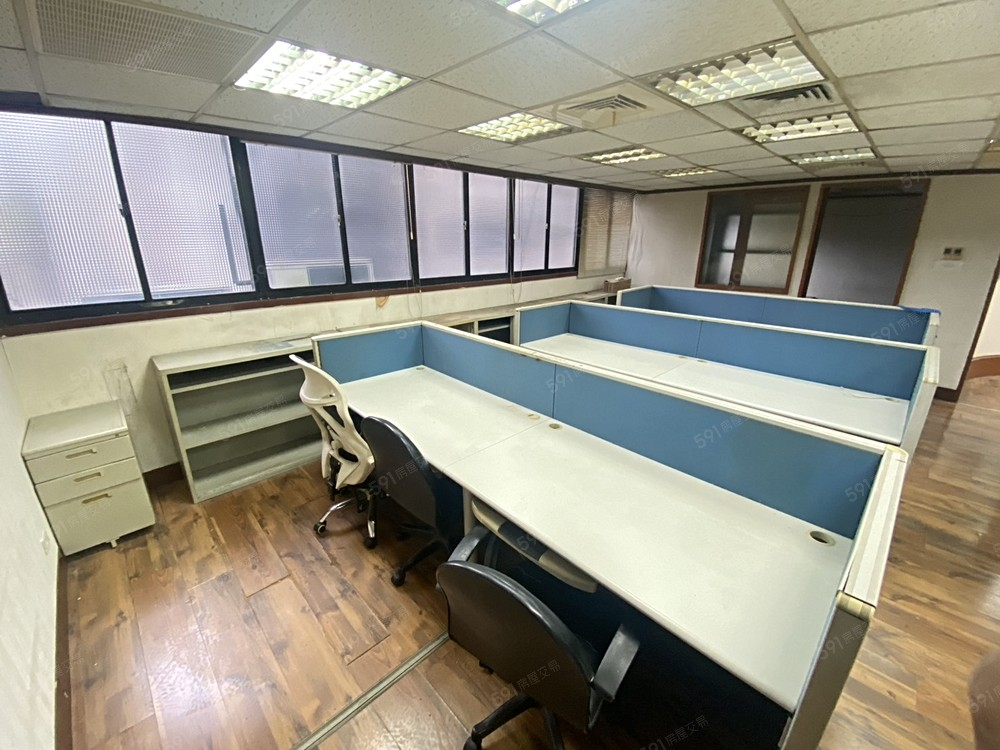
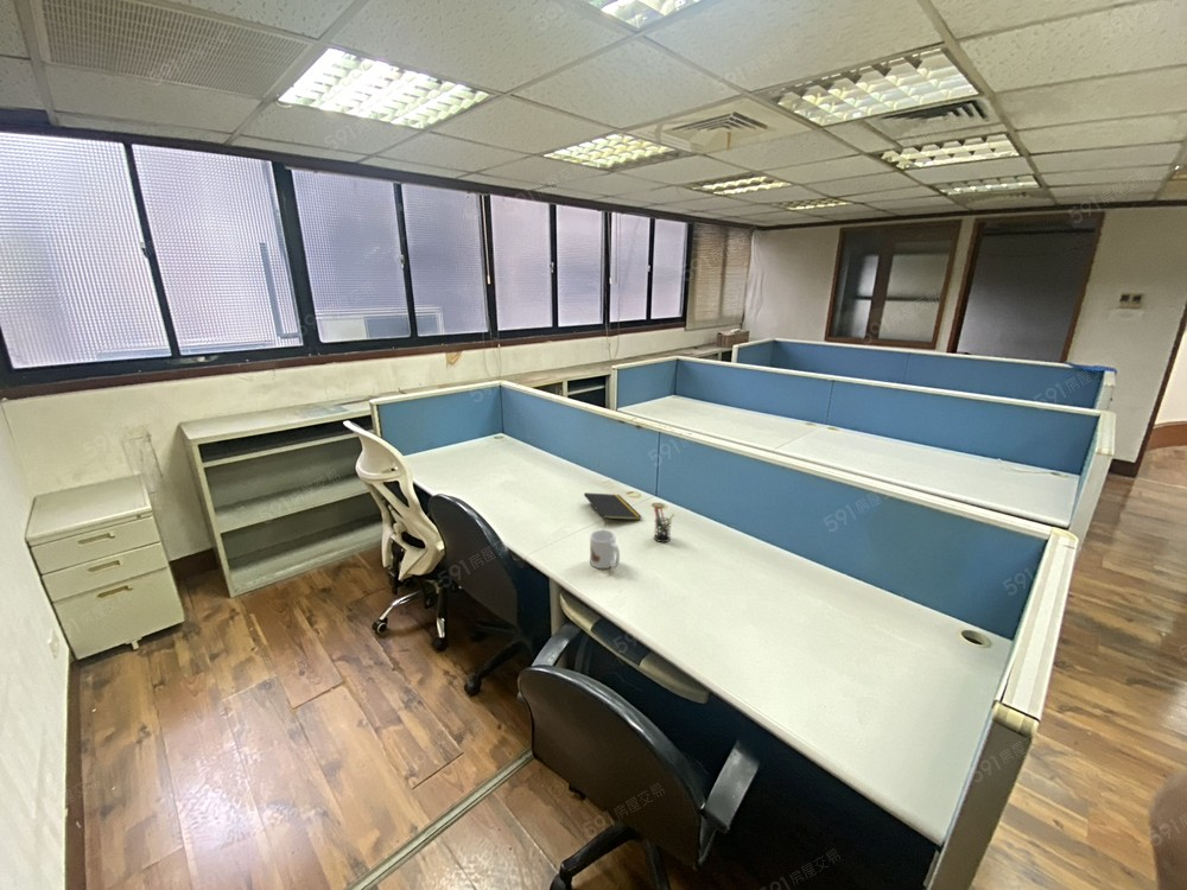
+ pen holder [653,504,675,543]
+ mug [589,528,621,570]
+ notepad [583,491,643,526]
